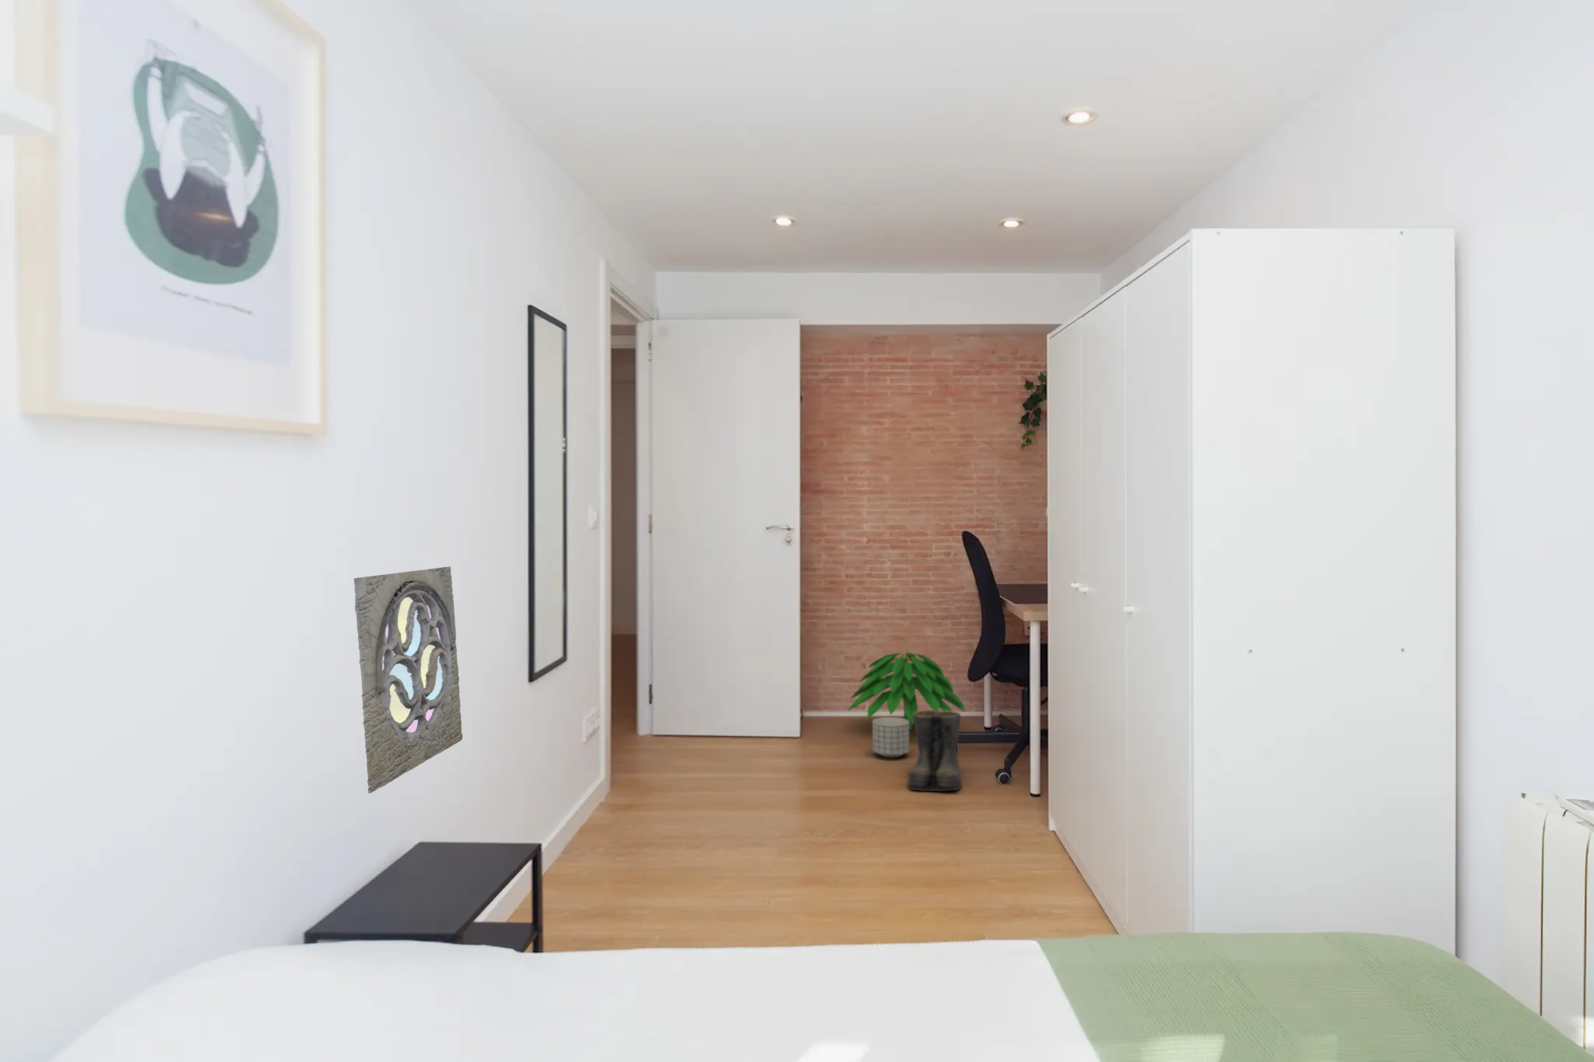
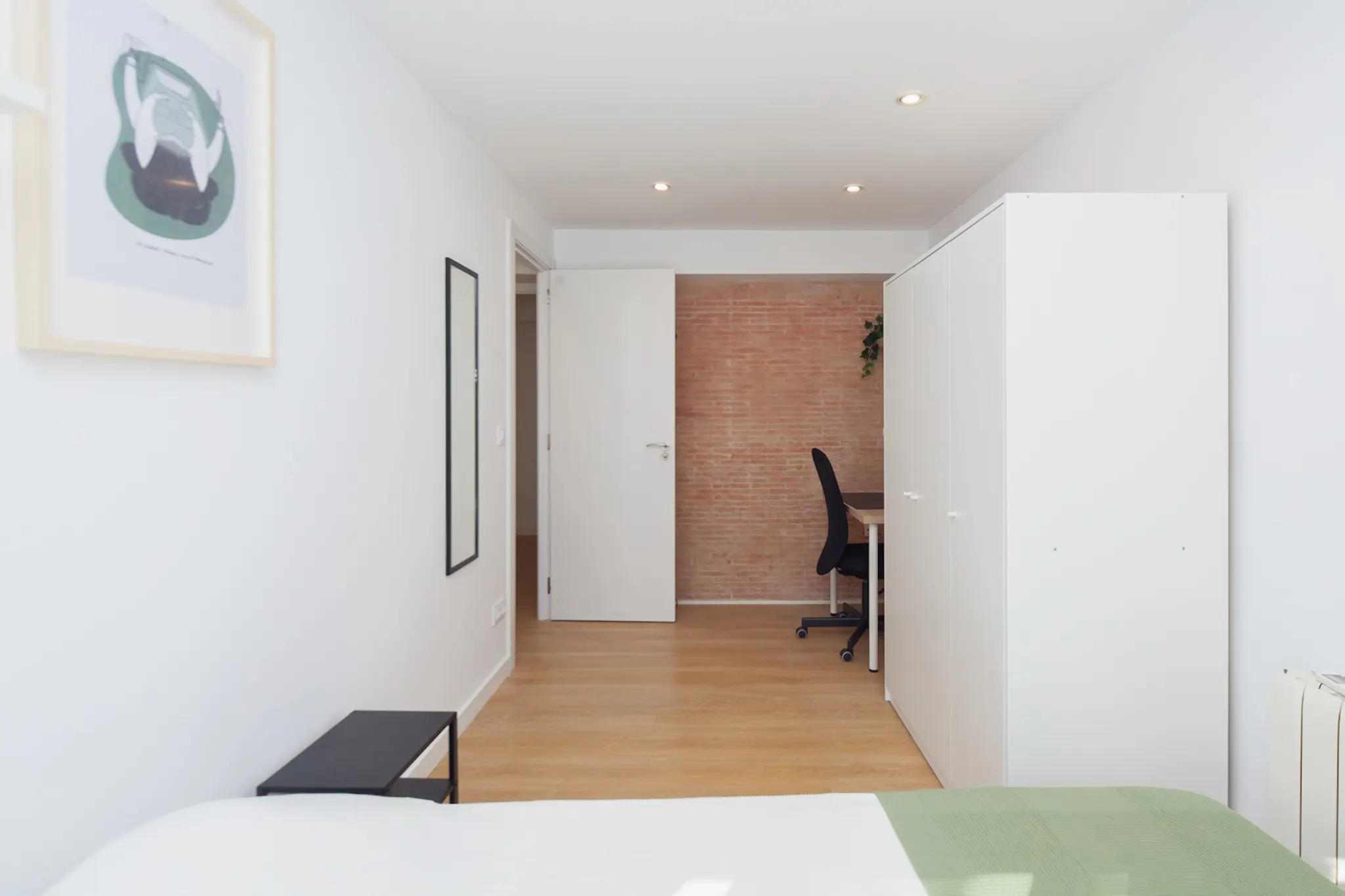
- wall ornament [353,565,463,794]
- boots [907,709,962,792]
- indoor plant [847,650,966,730]
- planter [872,717,910,759]
